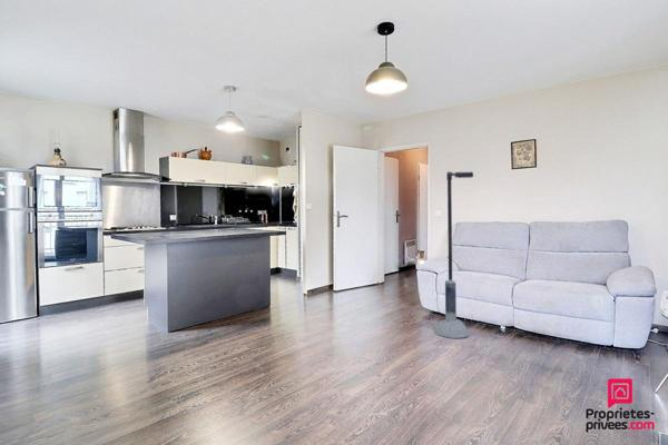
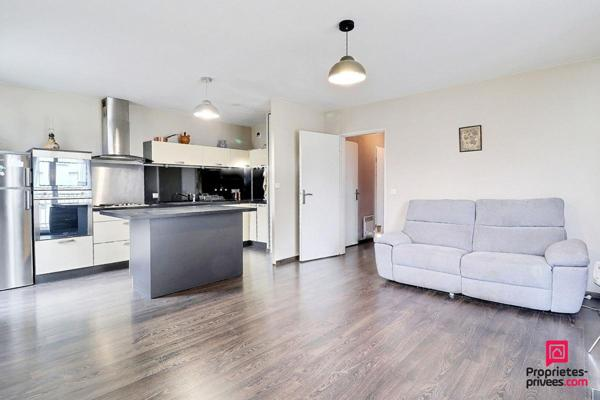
- floor lamp [432,170,474,339]
